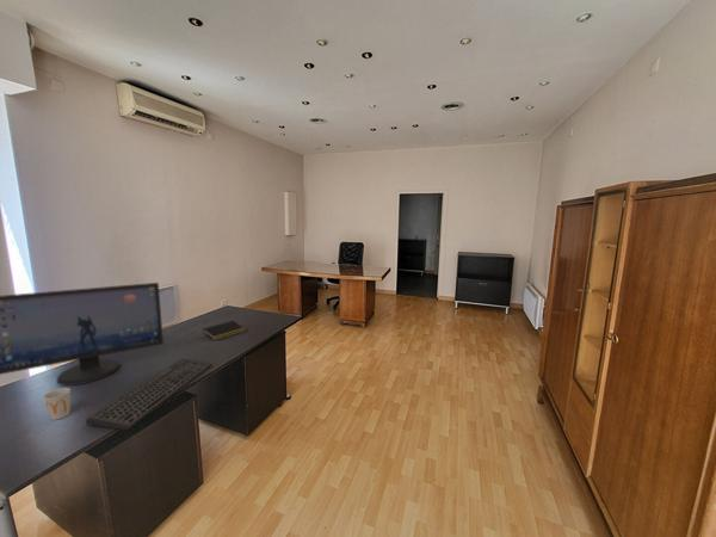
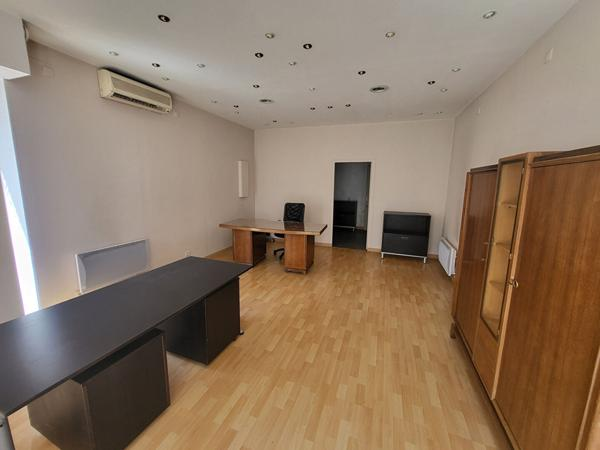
- keyboard [85,358,212,431]
- notepad [202,320,246,341]
- cup [42,387,72,421]
- computer monitor [0,282,165,387]
